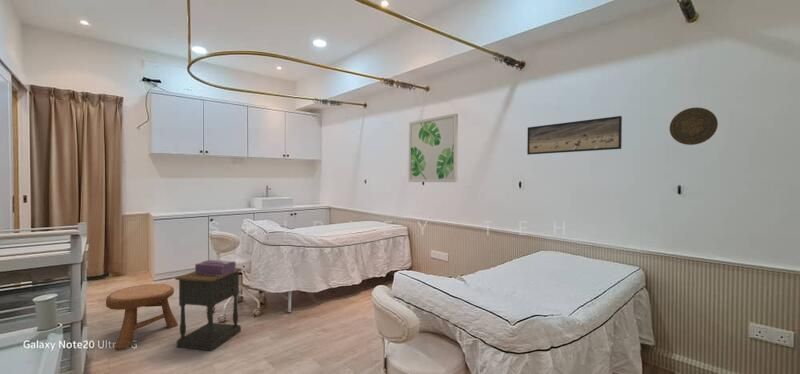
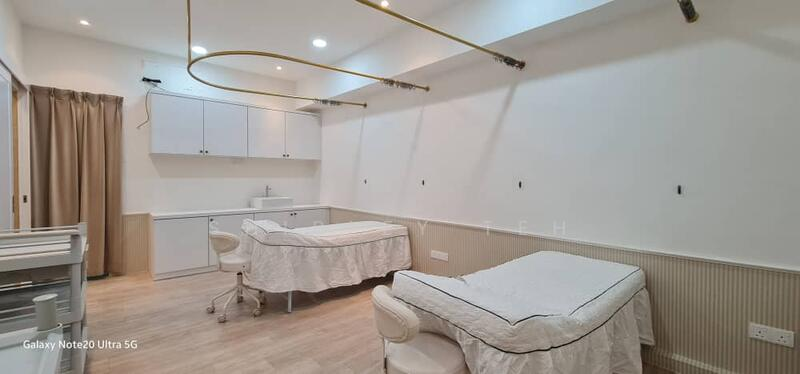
- nightstand [174,267,243,351]
- wall art [408,113,459,183]
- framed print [526,115,623,156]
- stool [105,283,179,350]
- decorative plate [668,106,719,146]
- tissue box [194,259,237,276]
